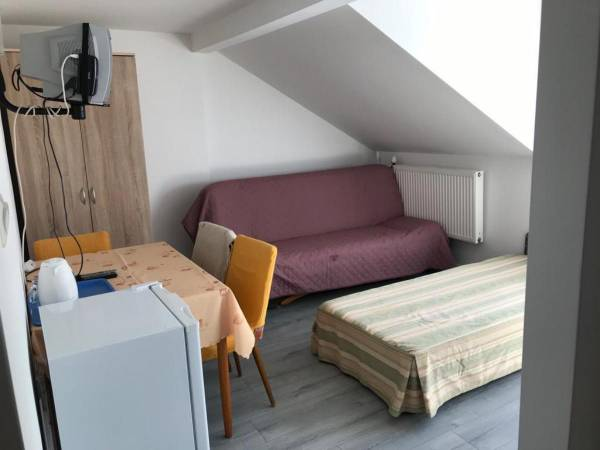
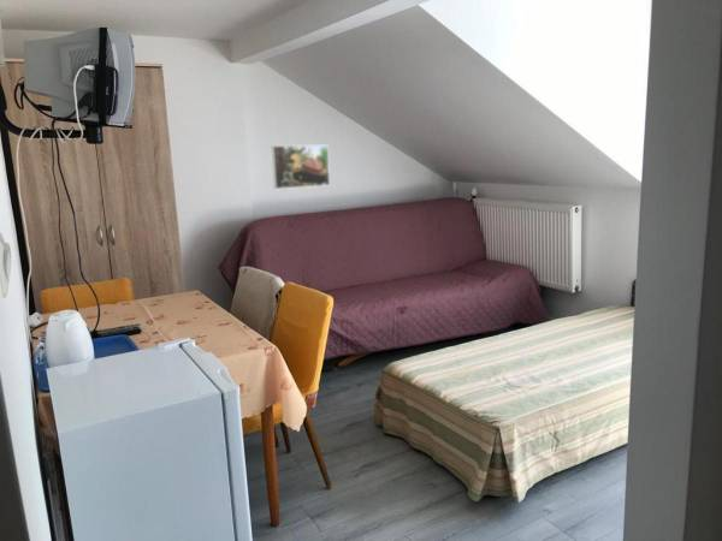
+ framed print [271,143,331,190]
